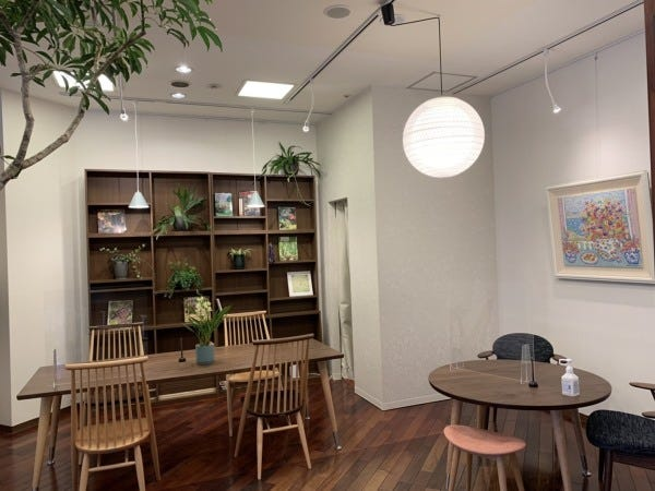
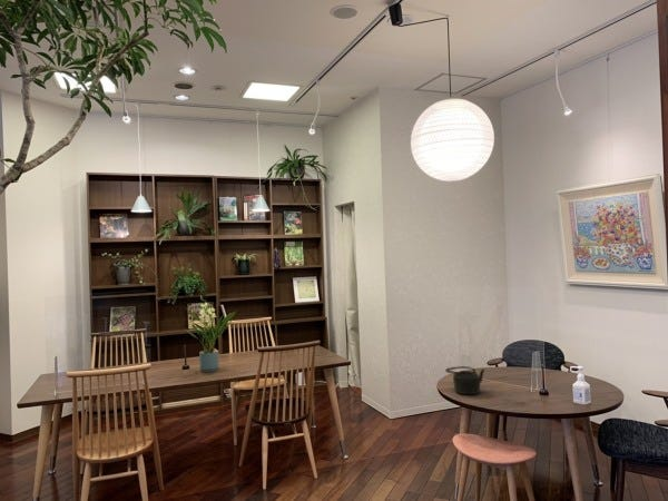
+ teapot [444,365,485,395]
